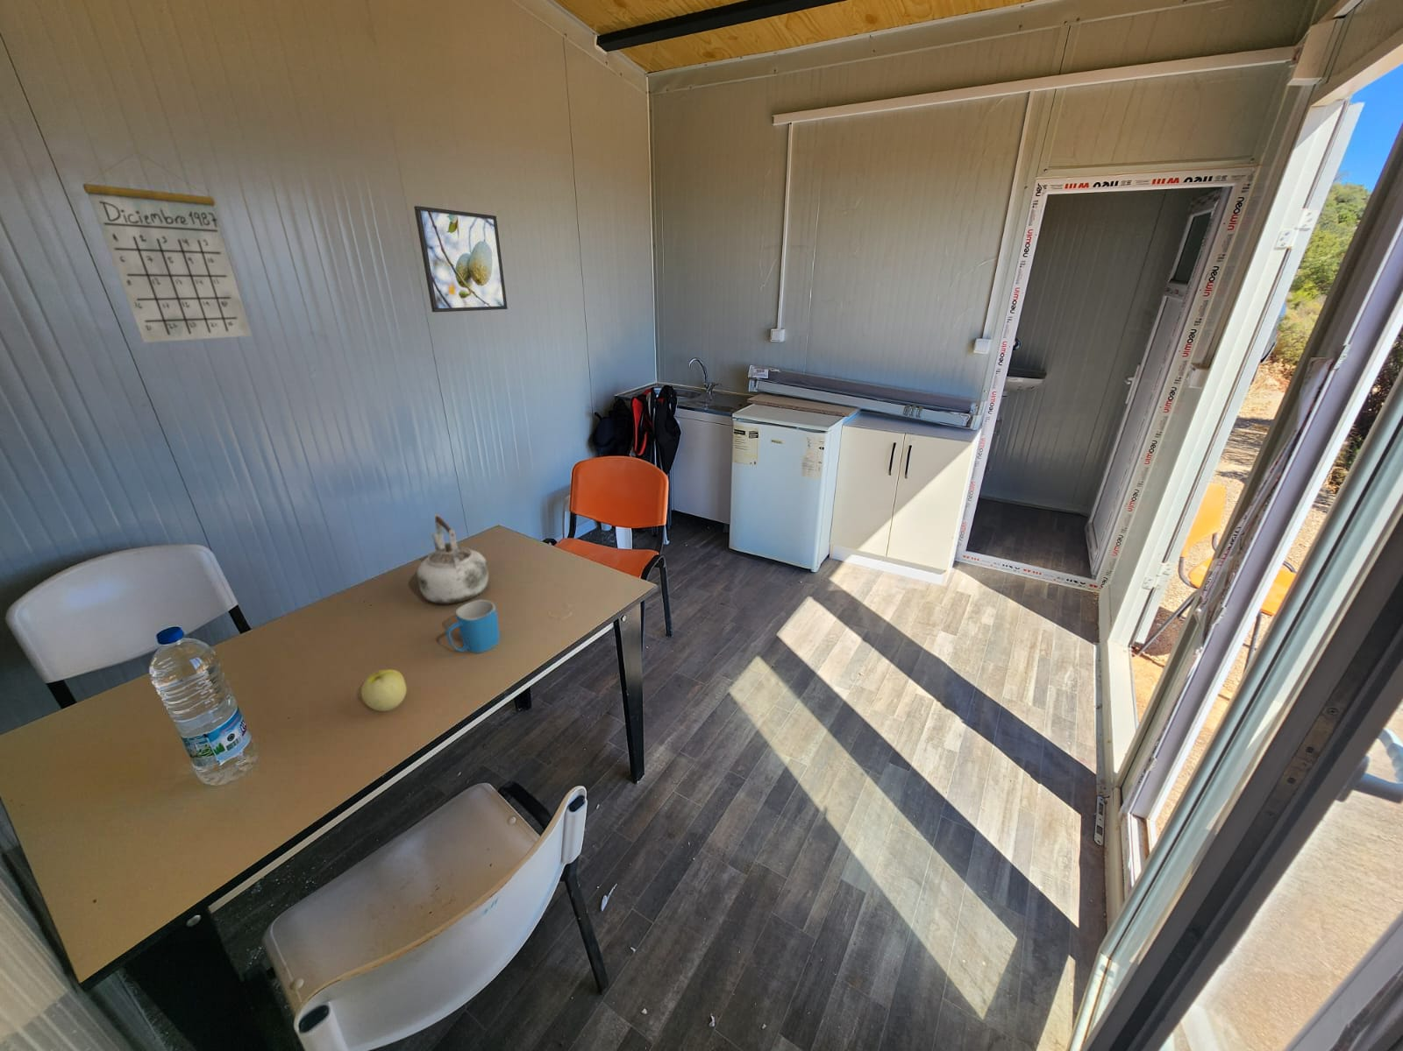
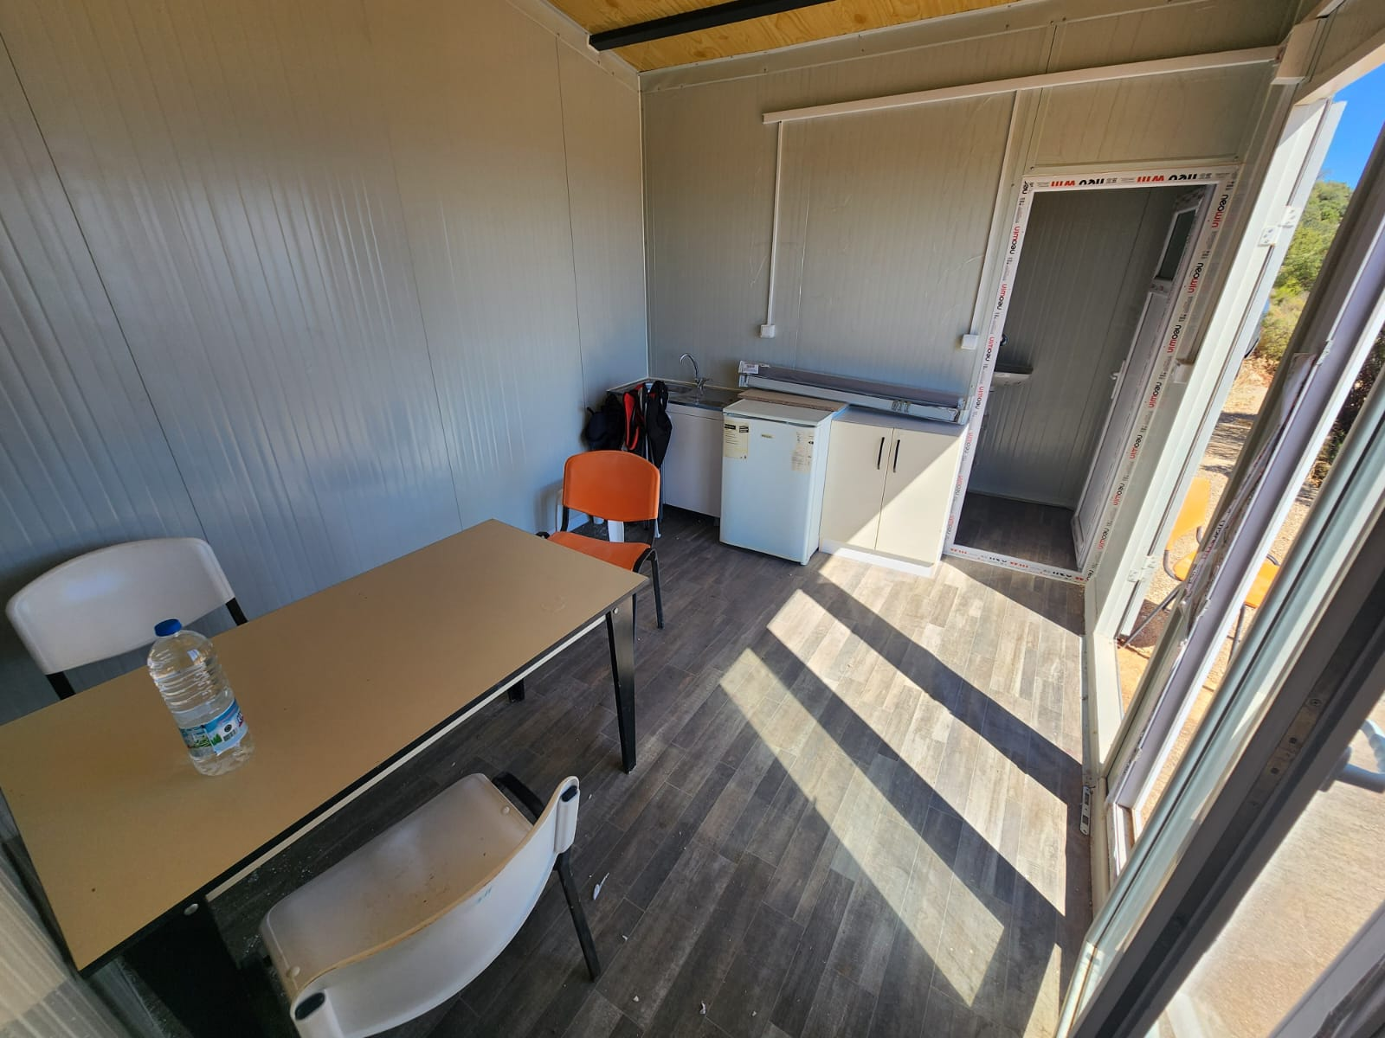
- calendar [83,150,253,343]
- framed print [413,205,508,312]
- apple [360,668,408,712]
- mug [445,599,500,655]
- kettle [415,513,490,604]
